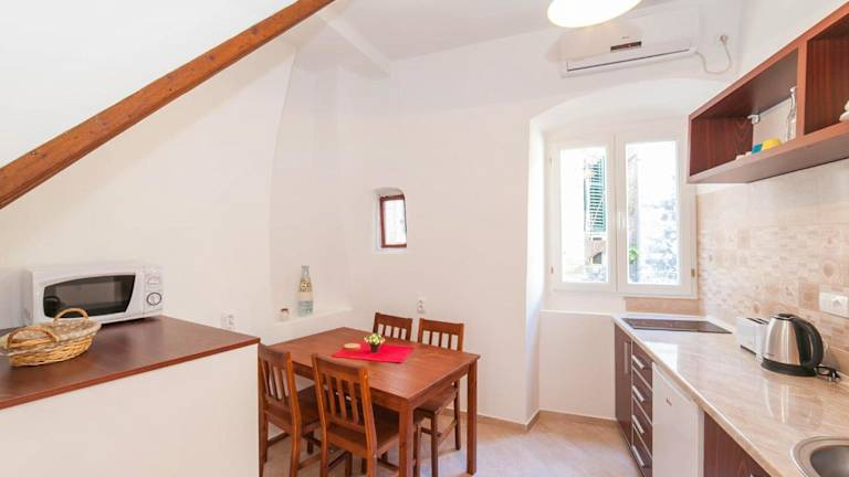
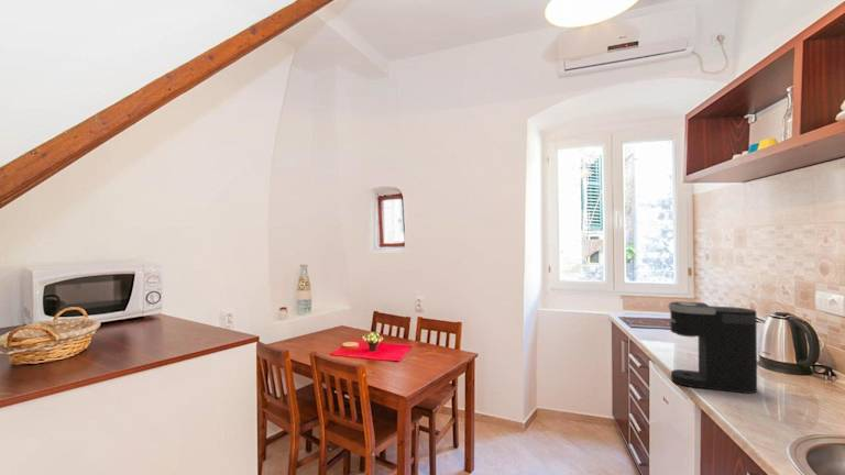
+ coffee maker [667,300,758,395]
